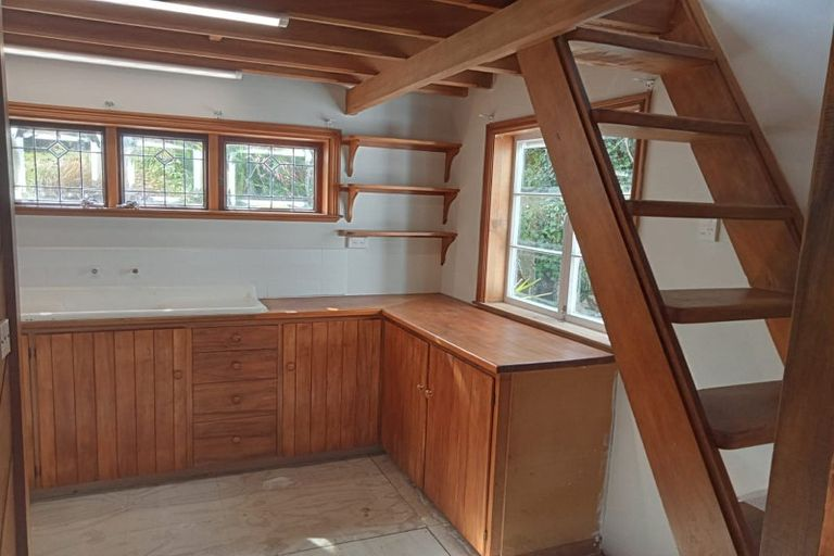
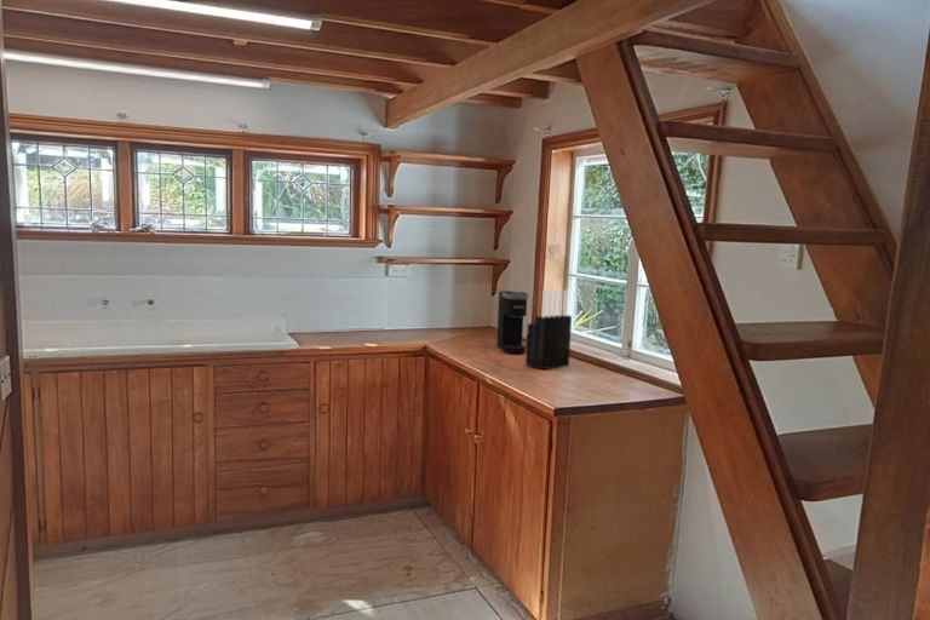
+ coffee maker [495,289,529,355]
+ knife block [524,289,573,371]
